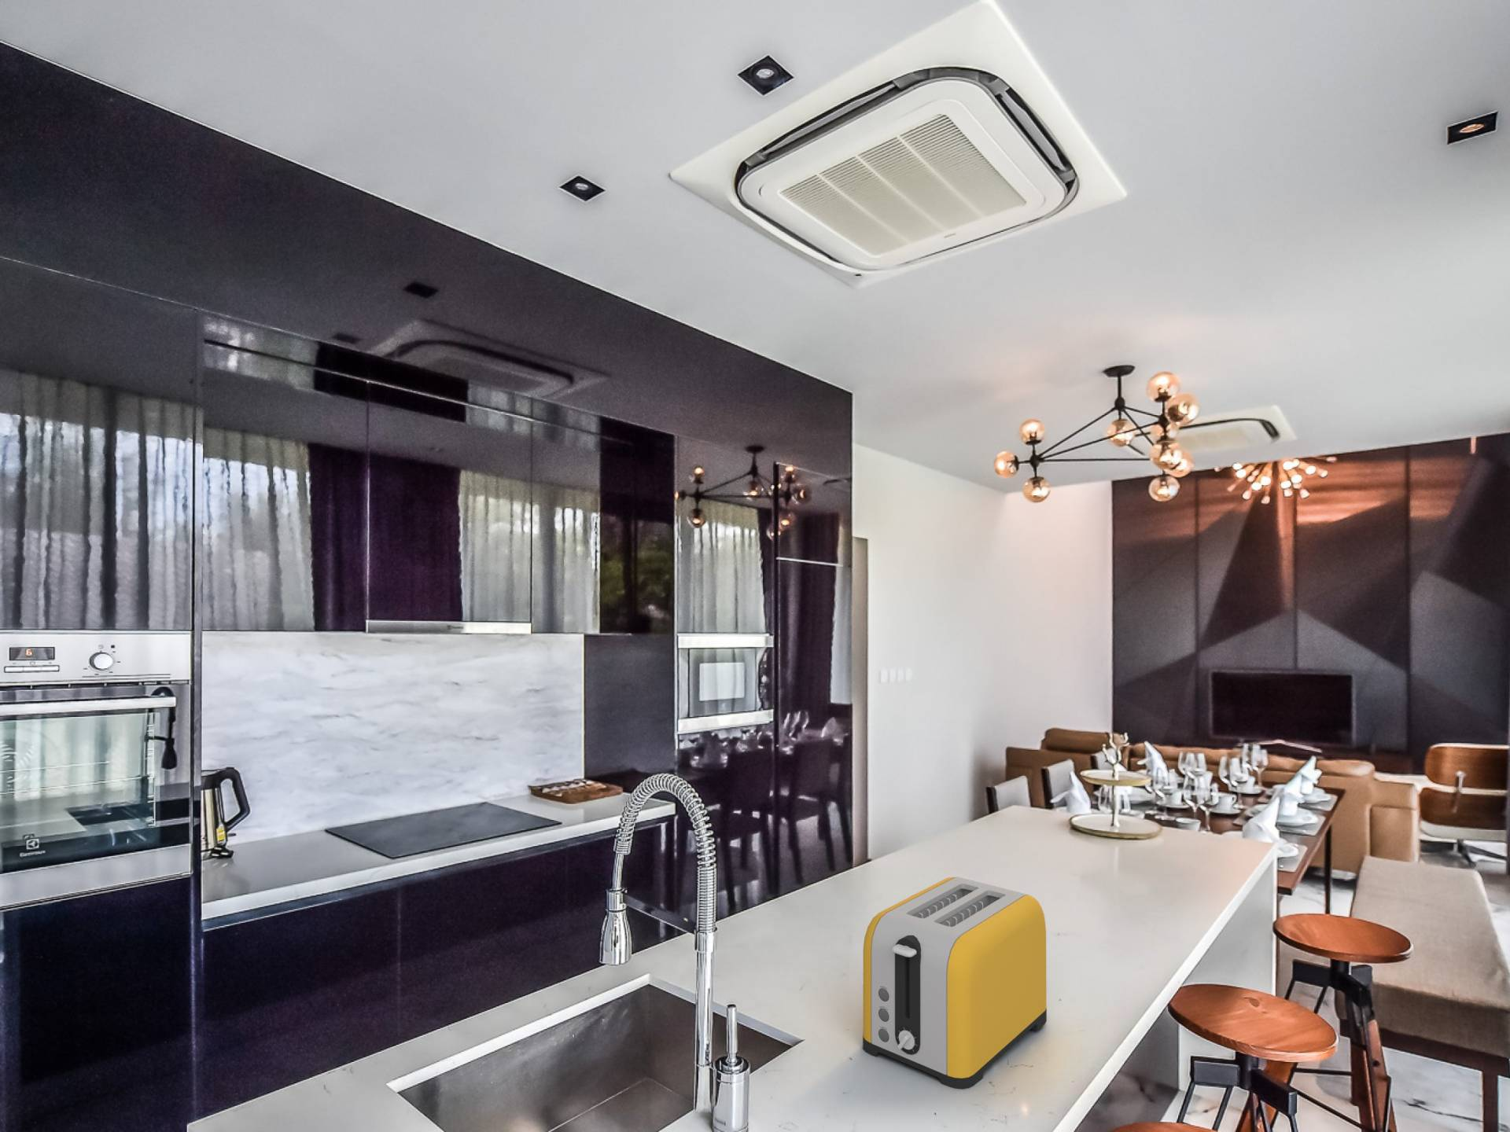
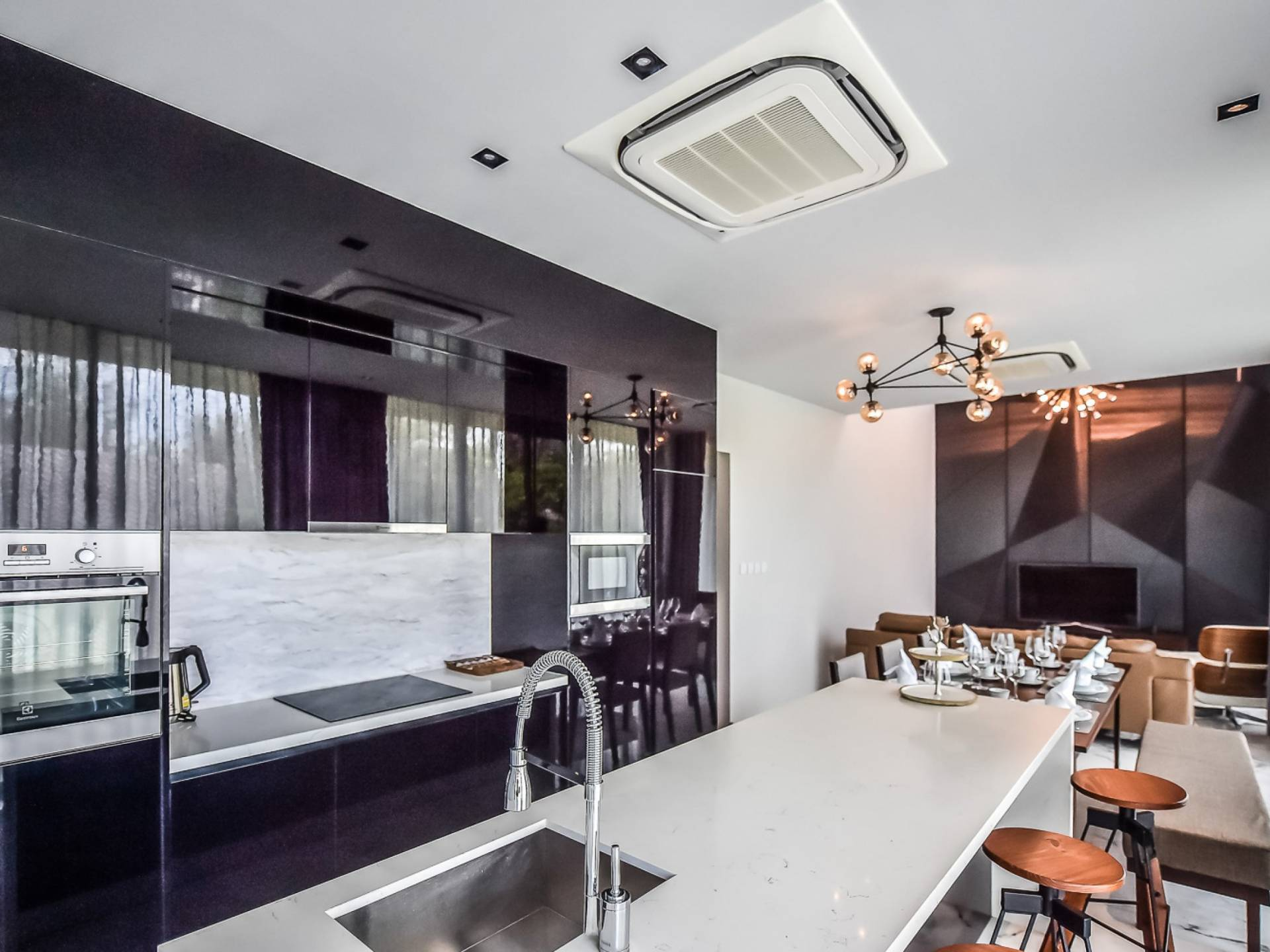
- toaster [862,876,1047,1090]
